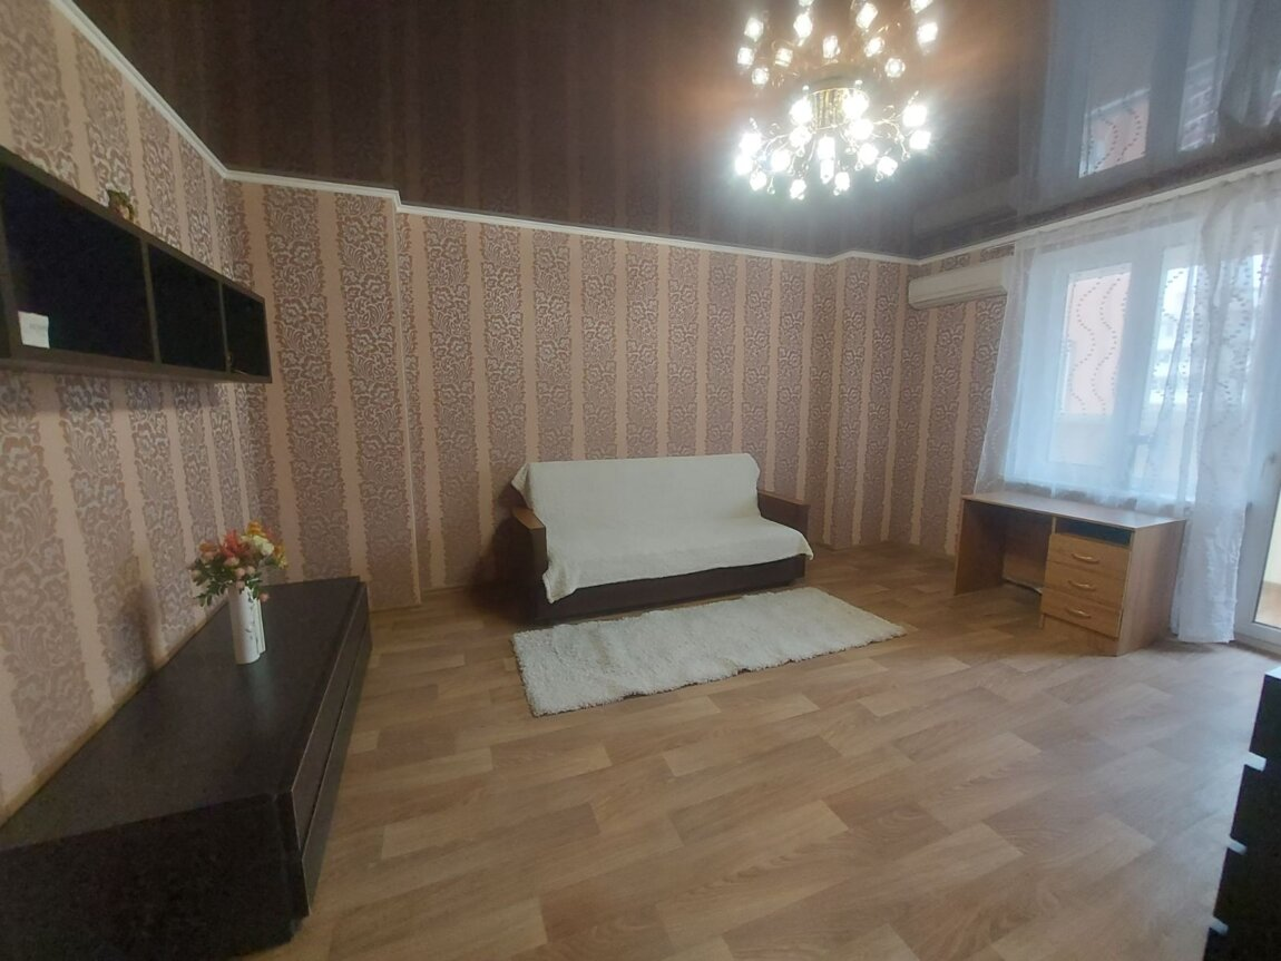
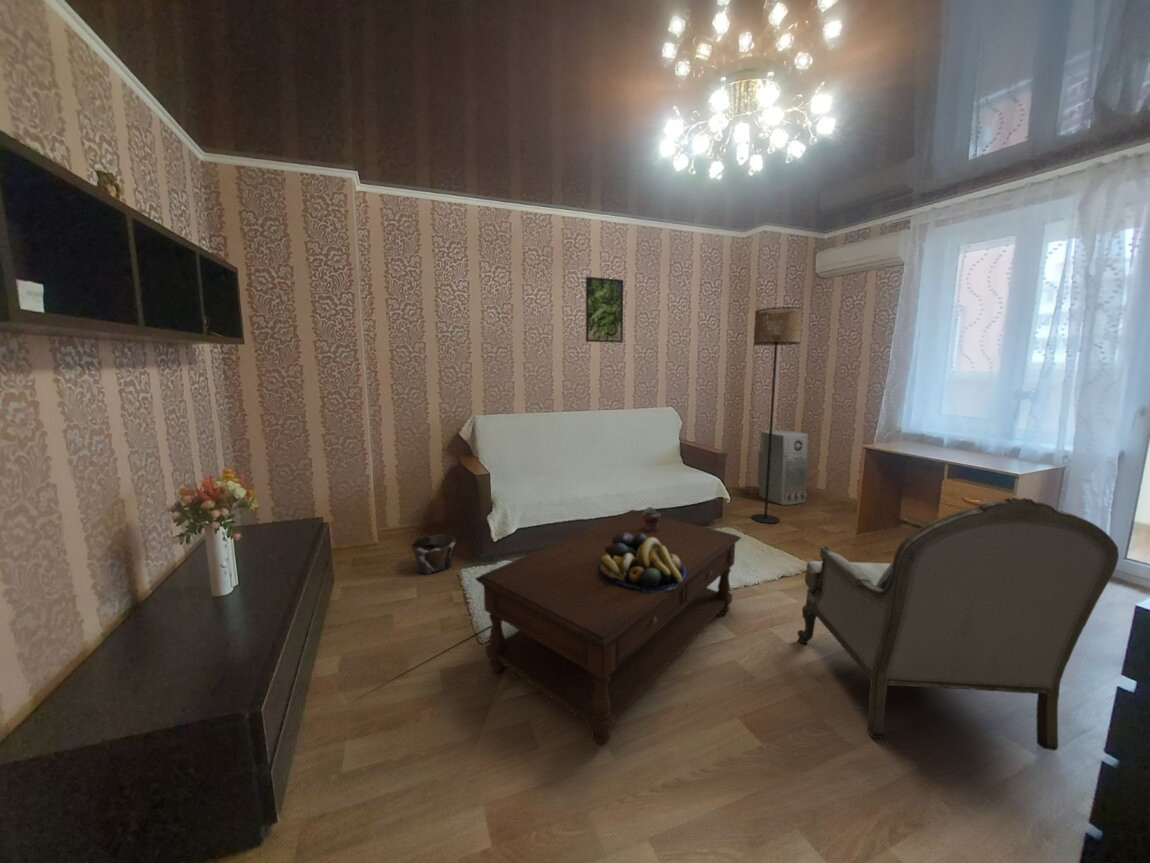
+ fruit bowl [598,533,686,594]
+ air purifier [756,429,809,506]
+ coffee table [474,509,742,748]
+ potted succulent [642,506,662,532]
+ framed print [585,276,624,344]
+ armchair [796,497,1120,752]
+ floor lamp [750,306,803,525]
+ clay pot [409,533,457,575]
